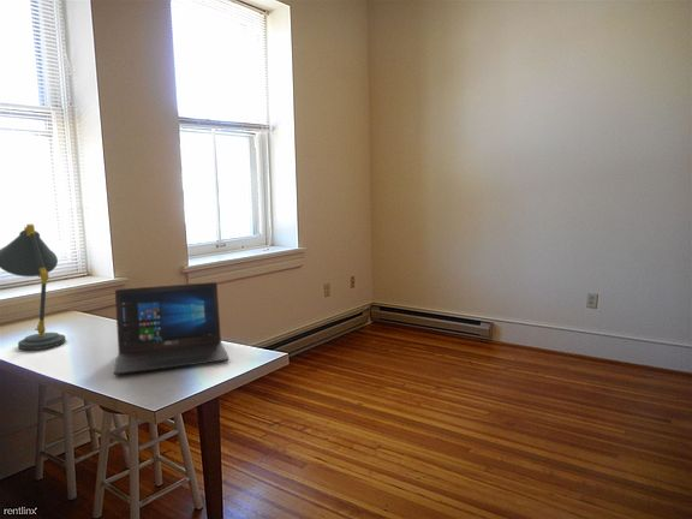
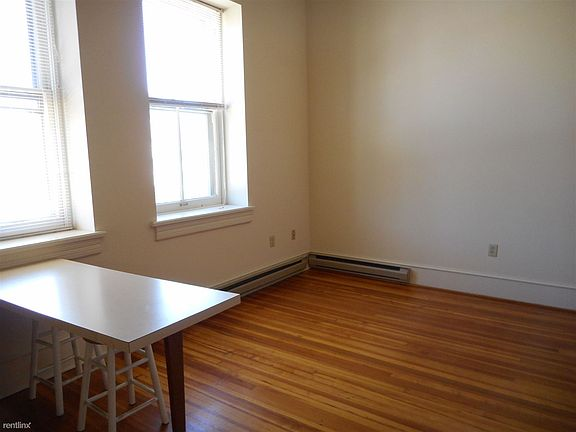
- laptop [113,281,229,375]
- desk lamp [0,223,67,351]
